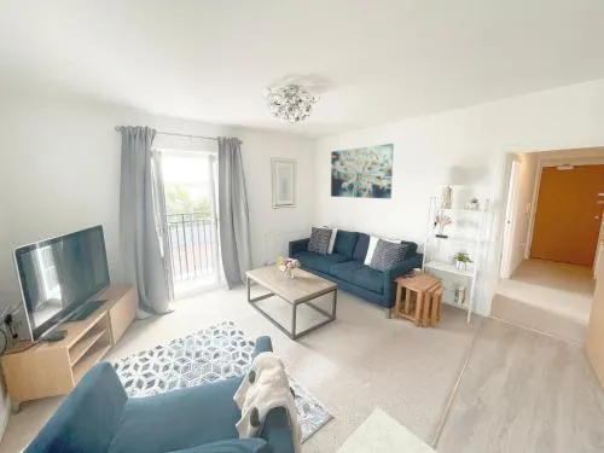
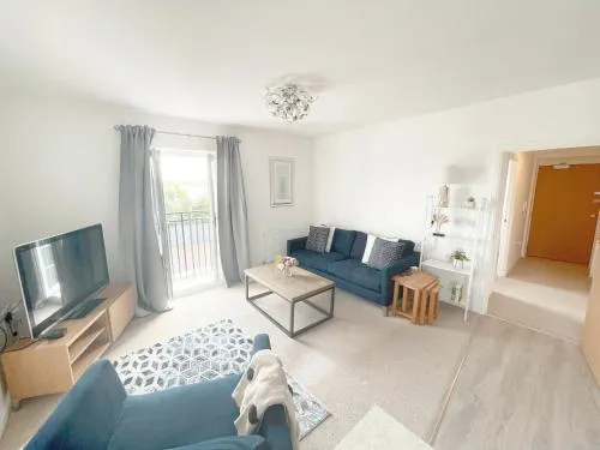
- wall art [330,143,395,201]
